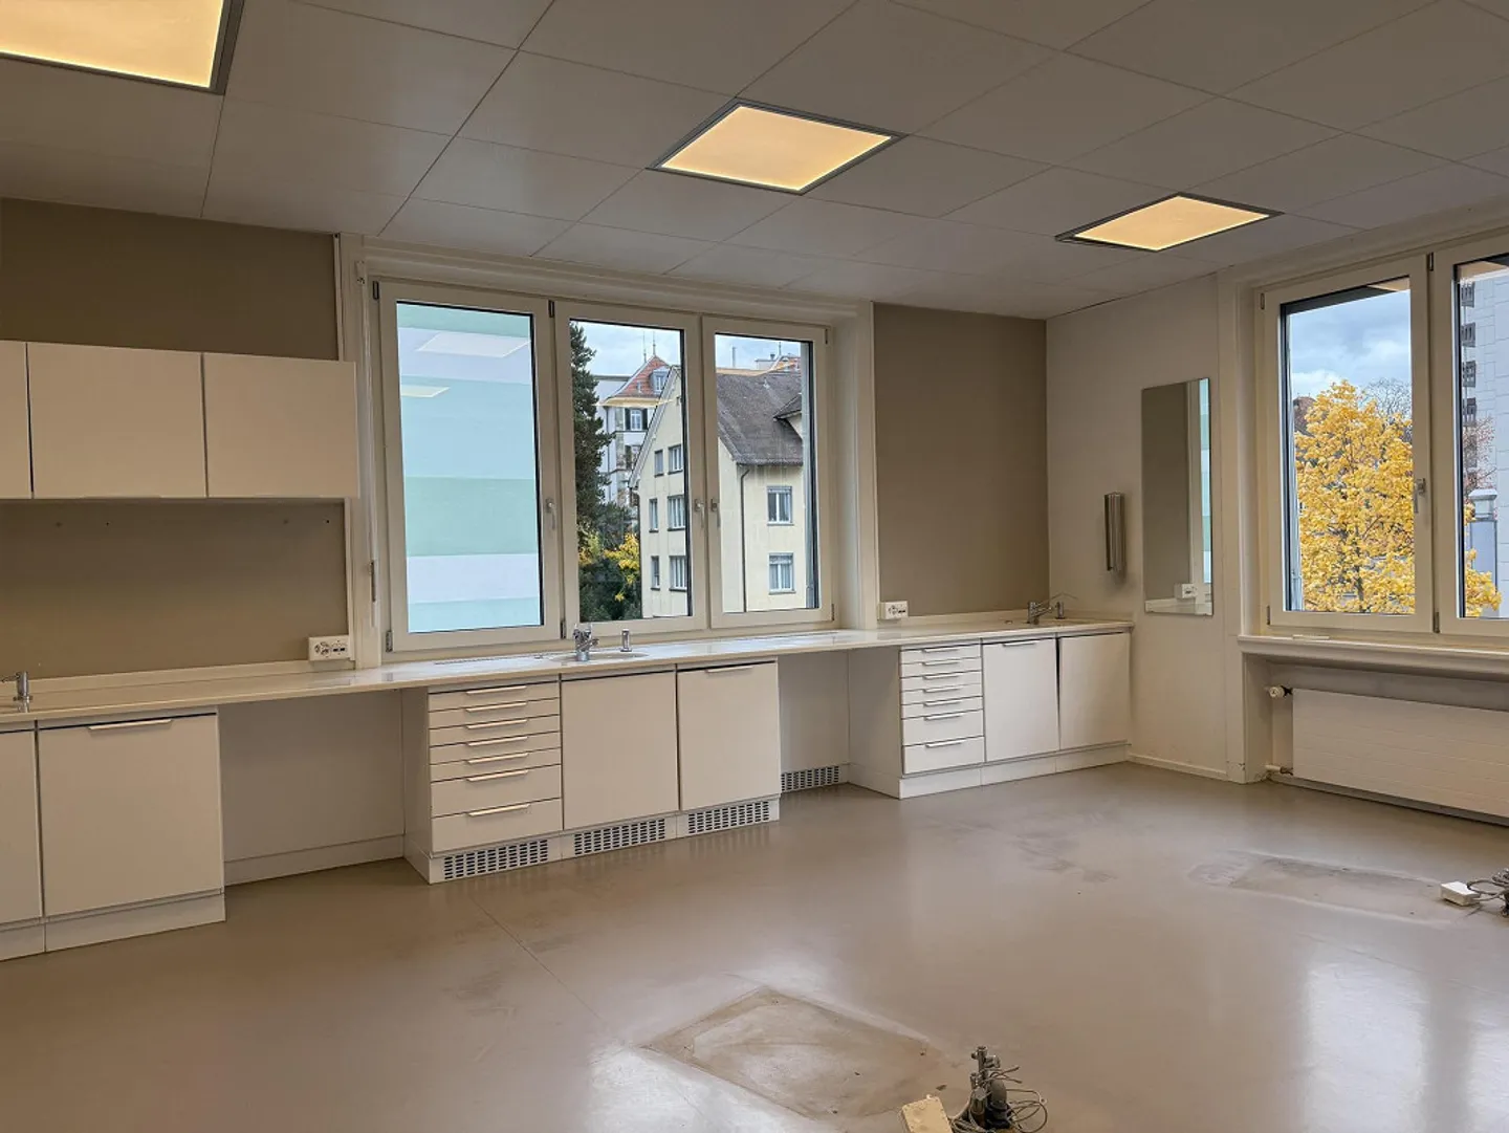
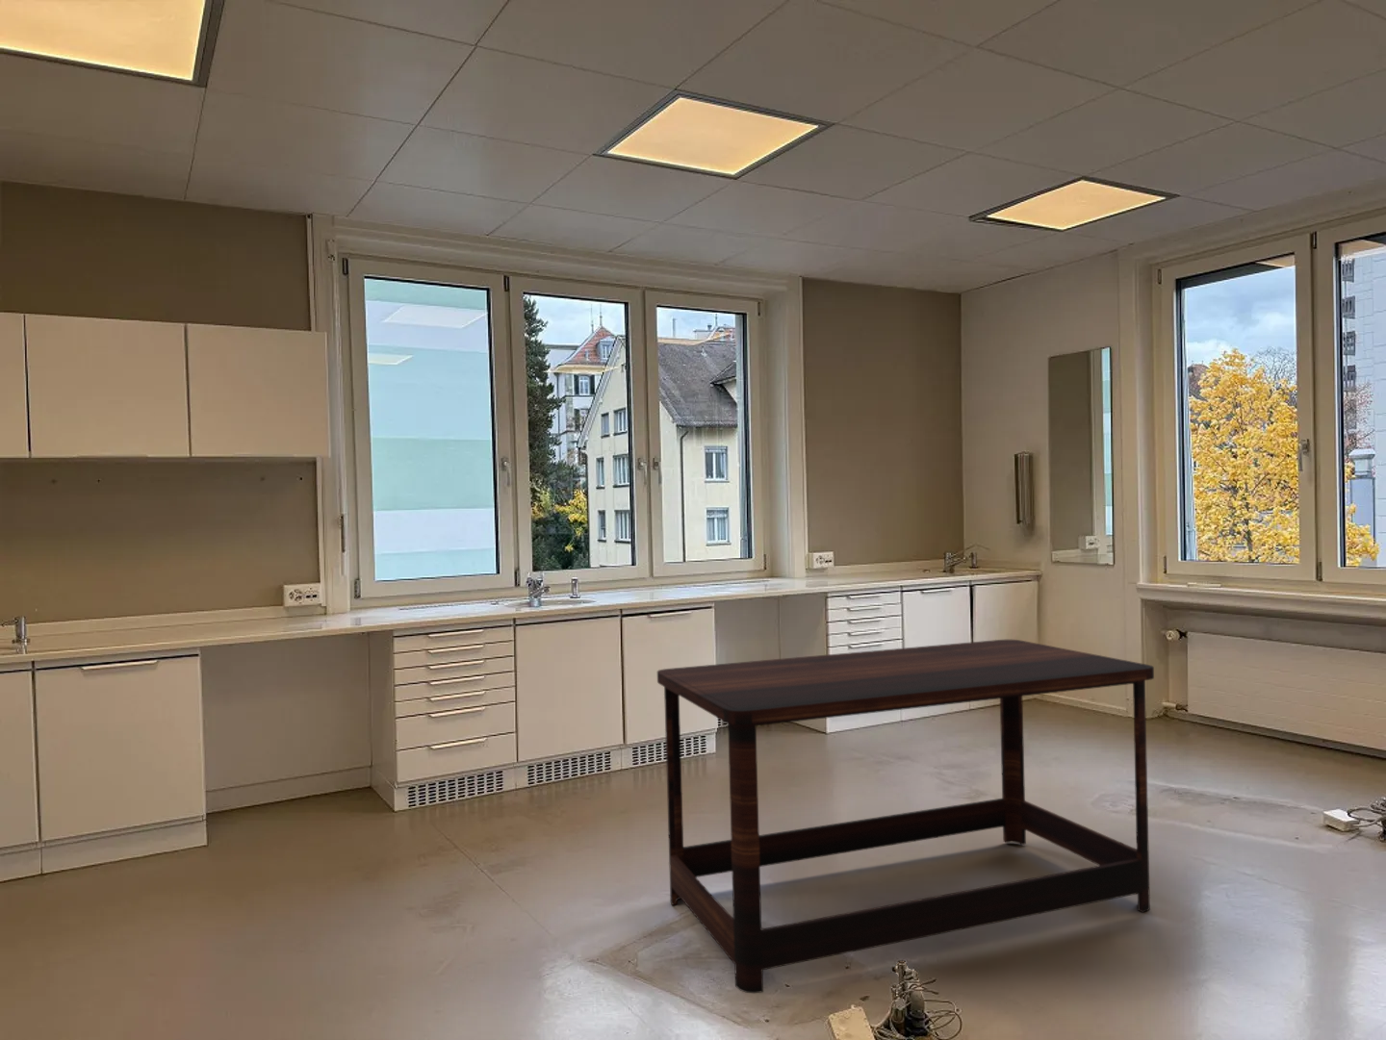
+ work table [657,639,1155,994]
